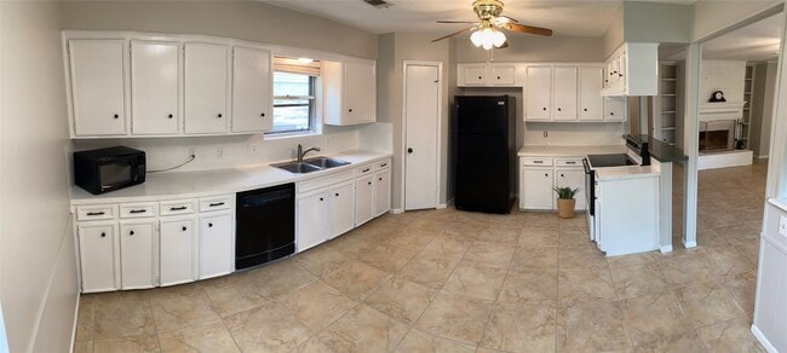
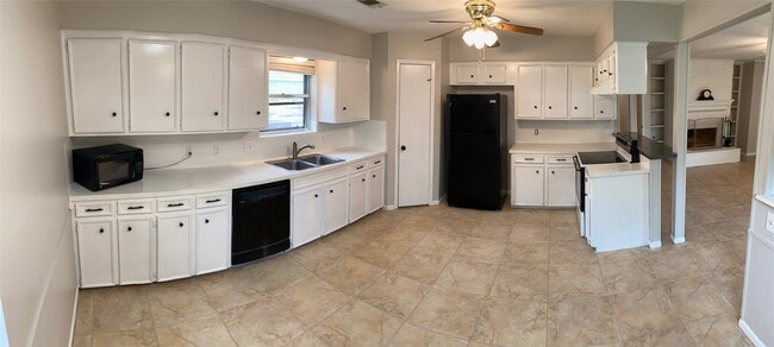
- potted plant [552,186,585,219]
